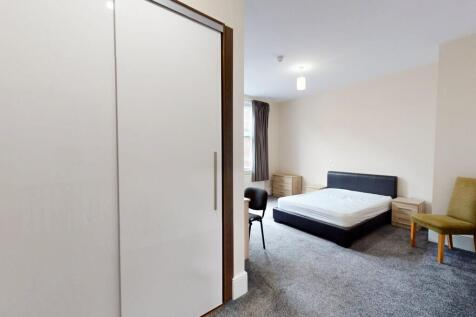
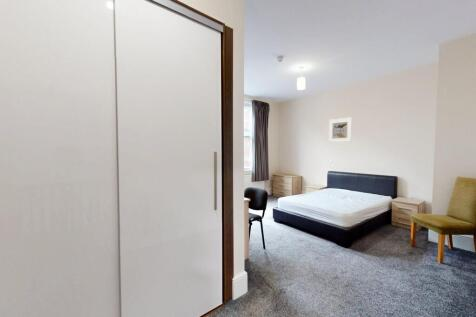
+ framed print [328,116,353,143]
